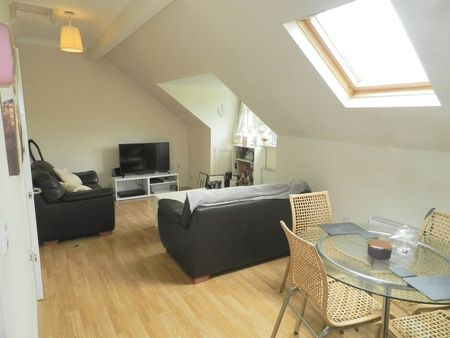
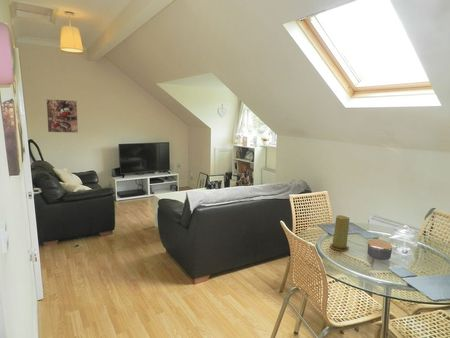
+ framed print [45,98,79,134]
+ candle [329,214,350,252]
